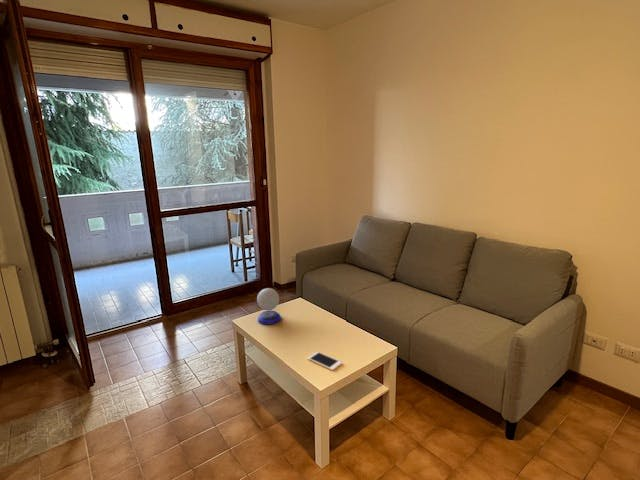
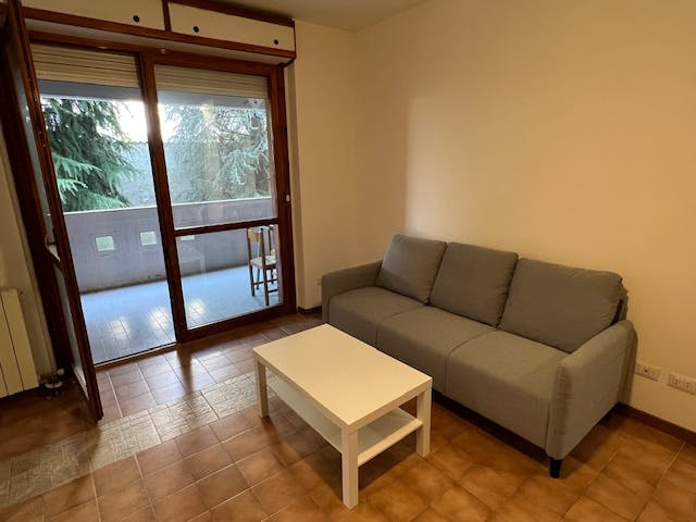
- speaker [256,287,282,325]
- cell phone [306,351,343,371]
